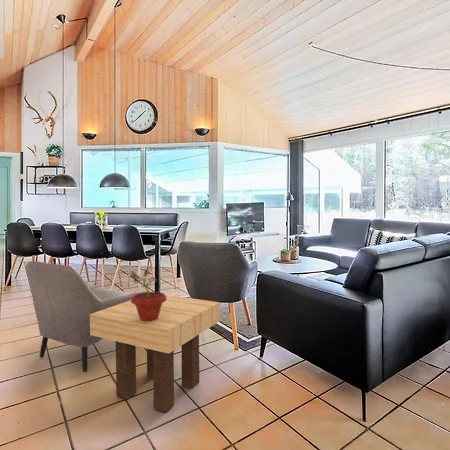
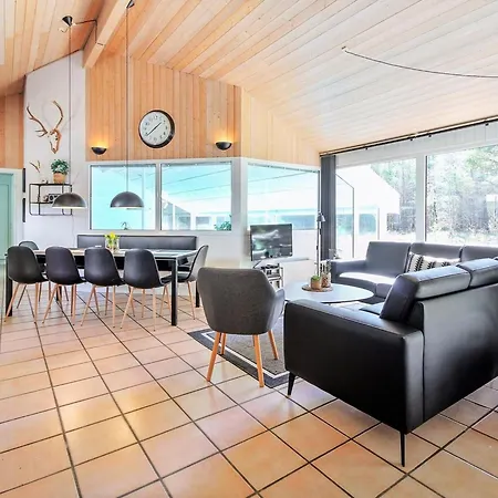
- side table [90,294,221,413]
- potted plant [128,265,167,322]
- armchair [25,260,147,373]
